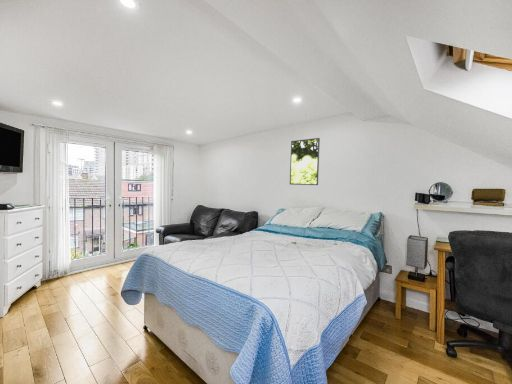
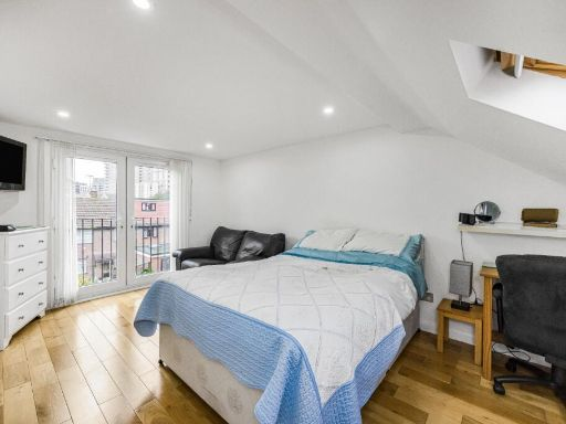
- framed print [289,137,321,186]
